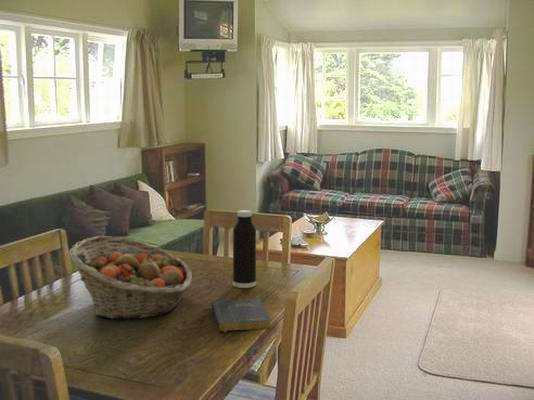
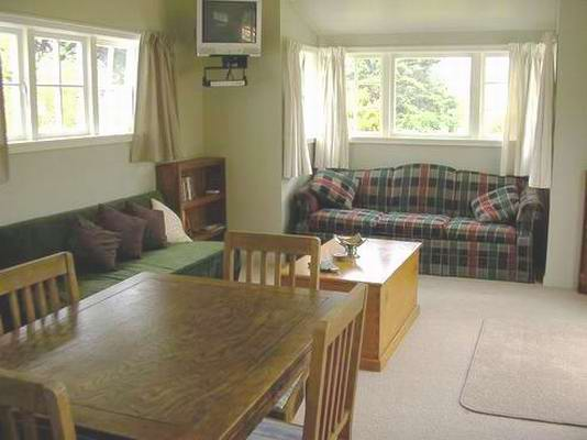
- fruit basket [68,235,193,320]
- water bottle [232,209,257,289]
- book [211,298,272,334]
